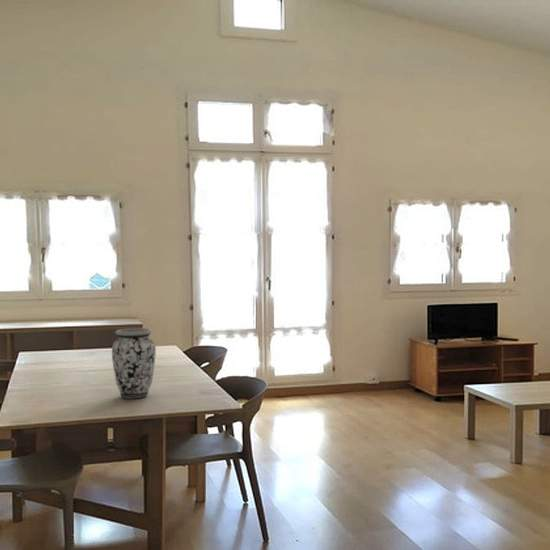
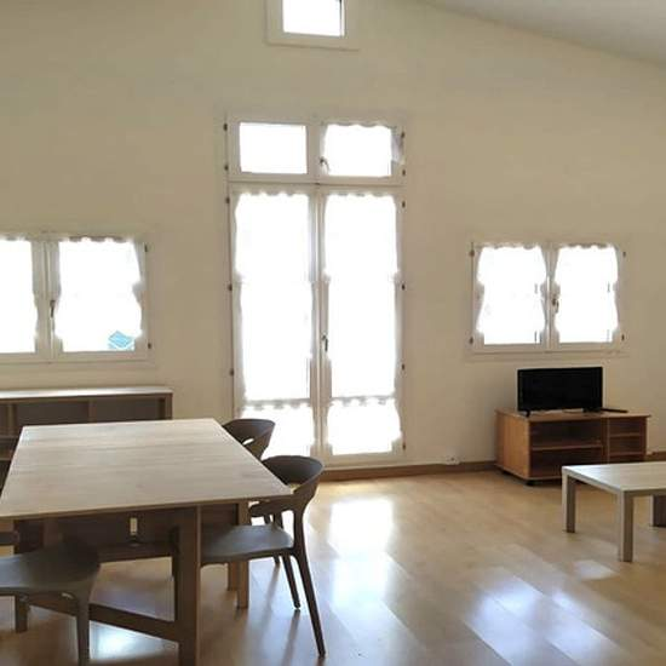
- vase [111,327,157,399]
